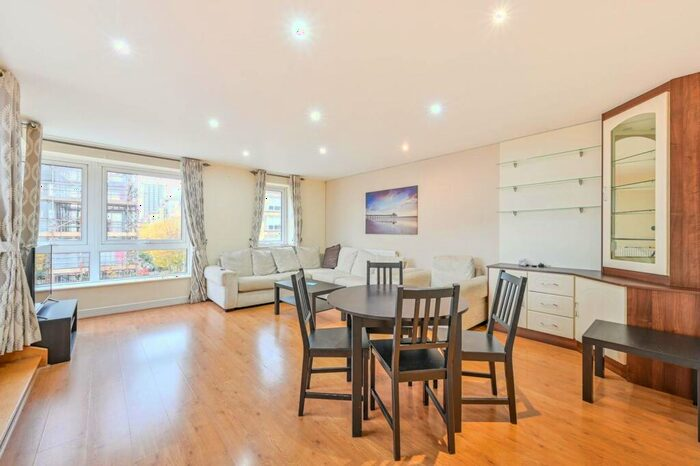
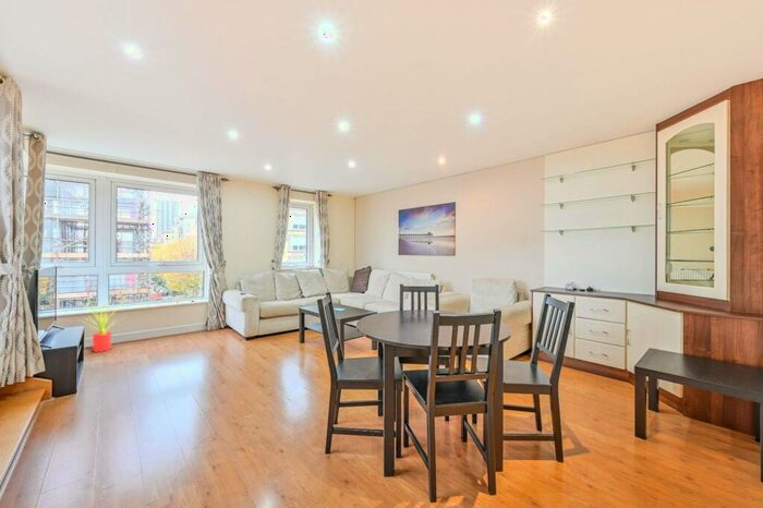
+ house plant [74,295,125,353]
